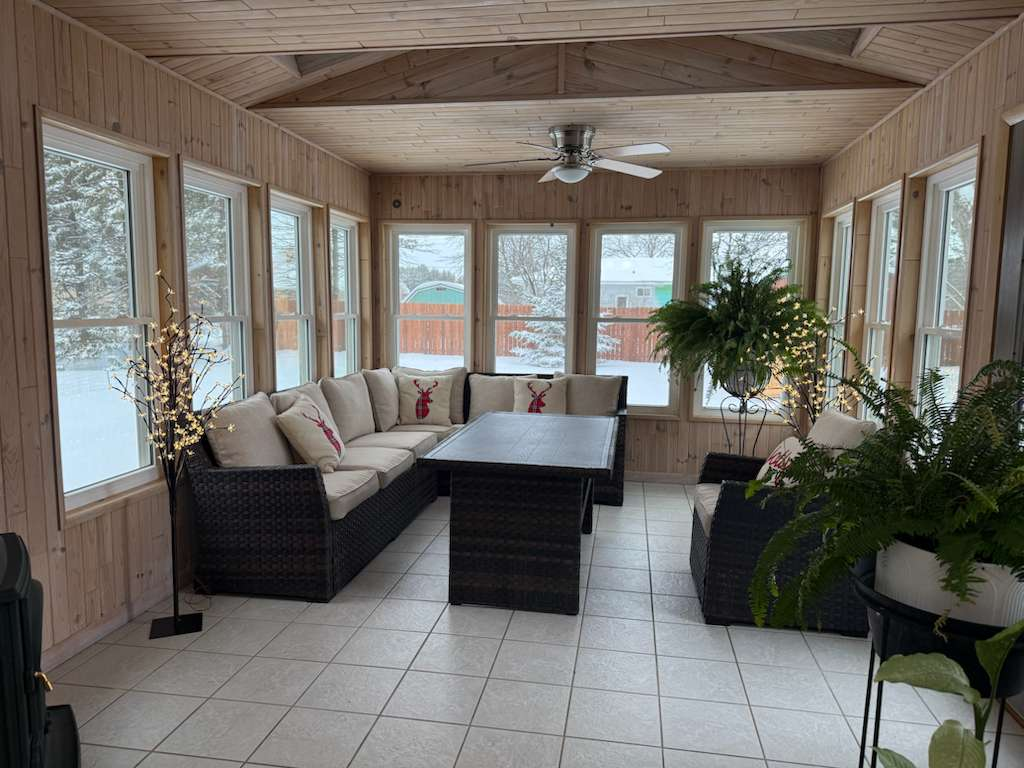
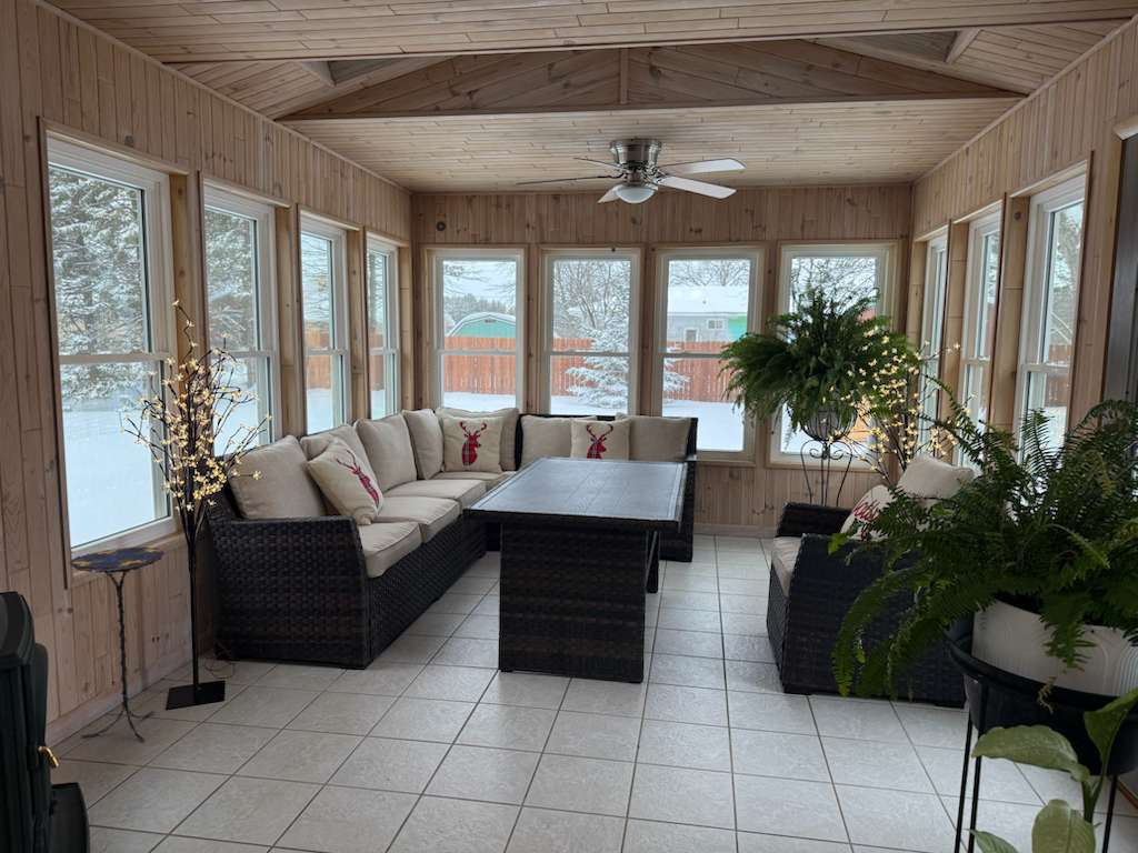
+ side table [68,545,166,742]
